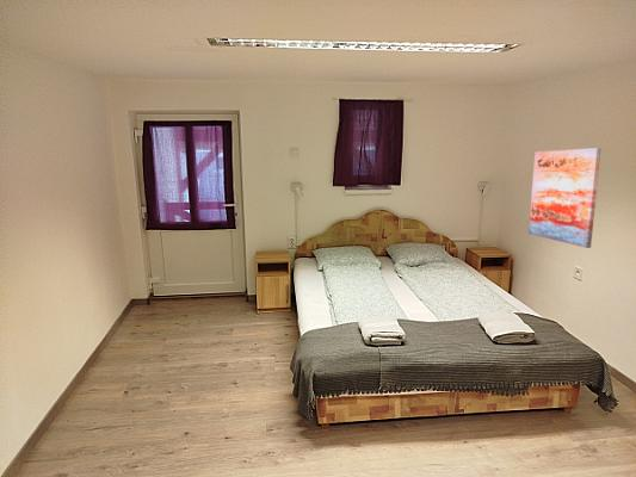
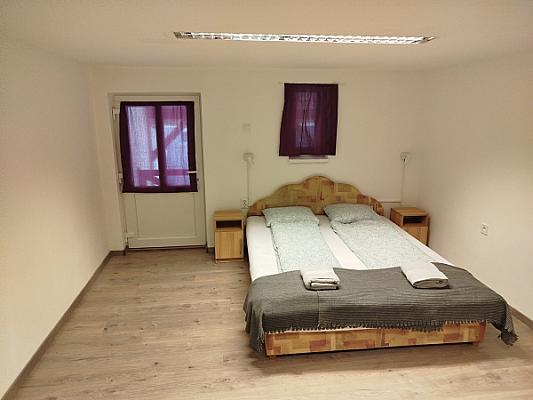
- wall art [527,147,603,249]
